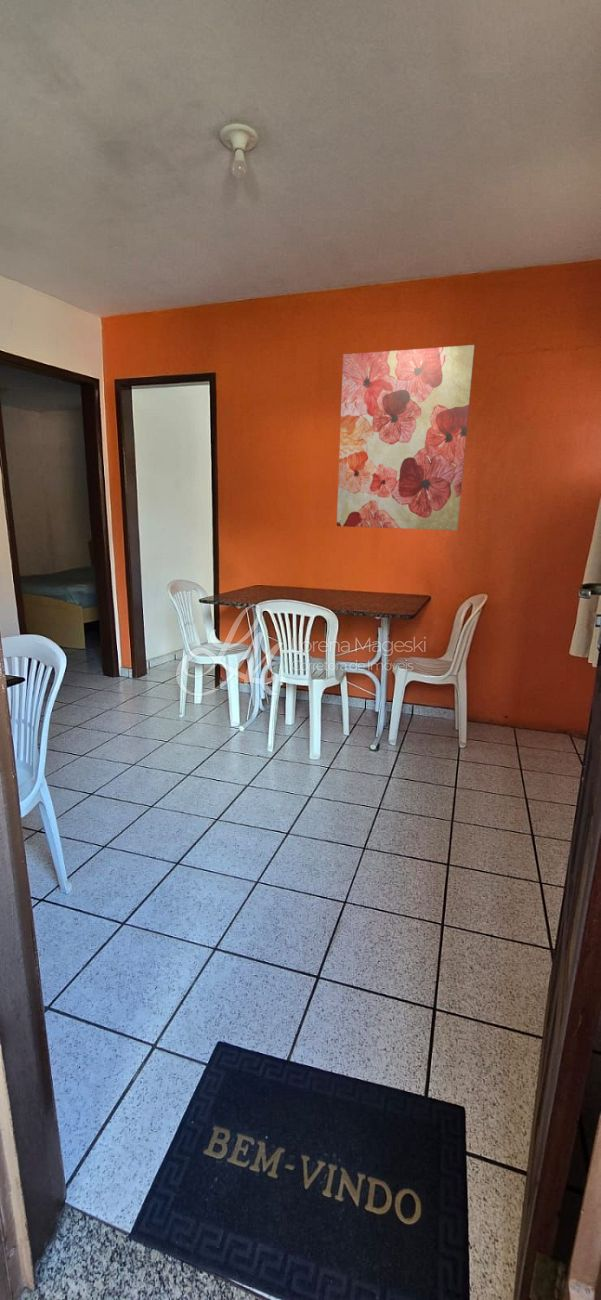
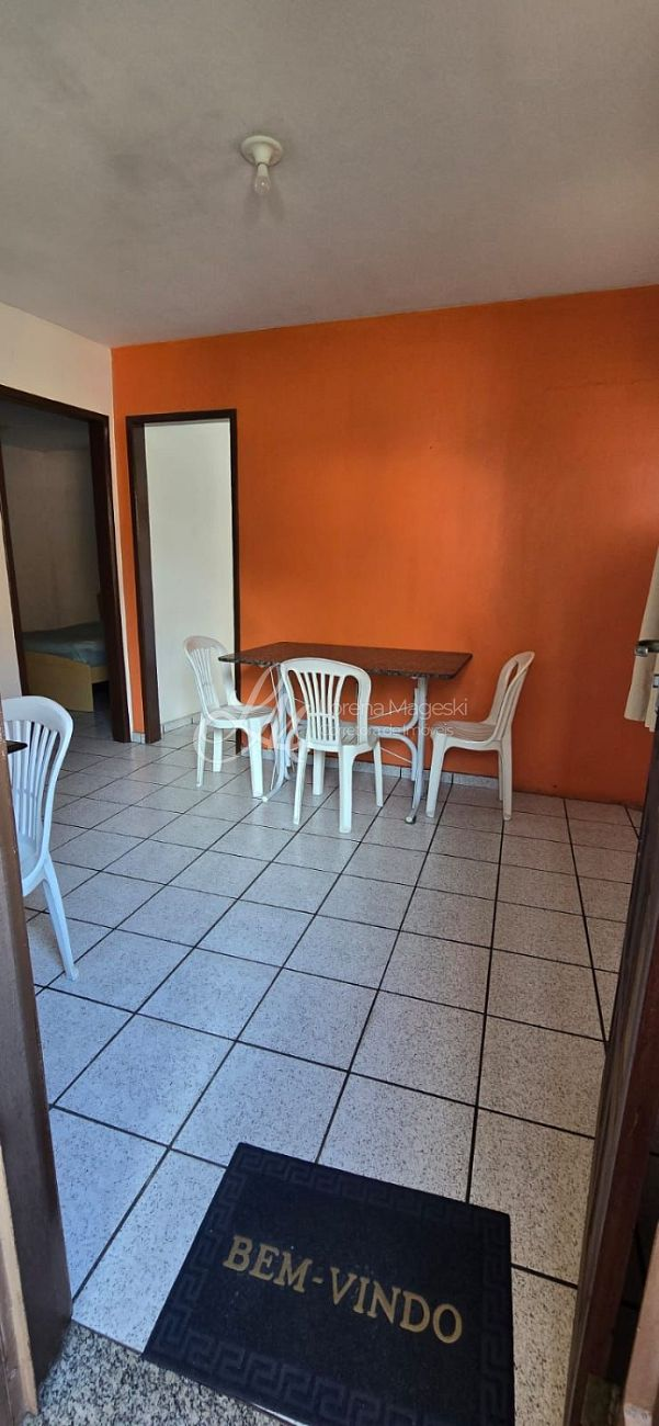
- wall art [336,344,476,531]
